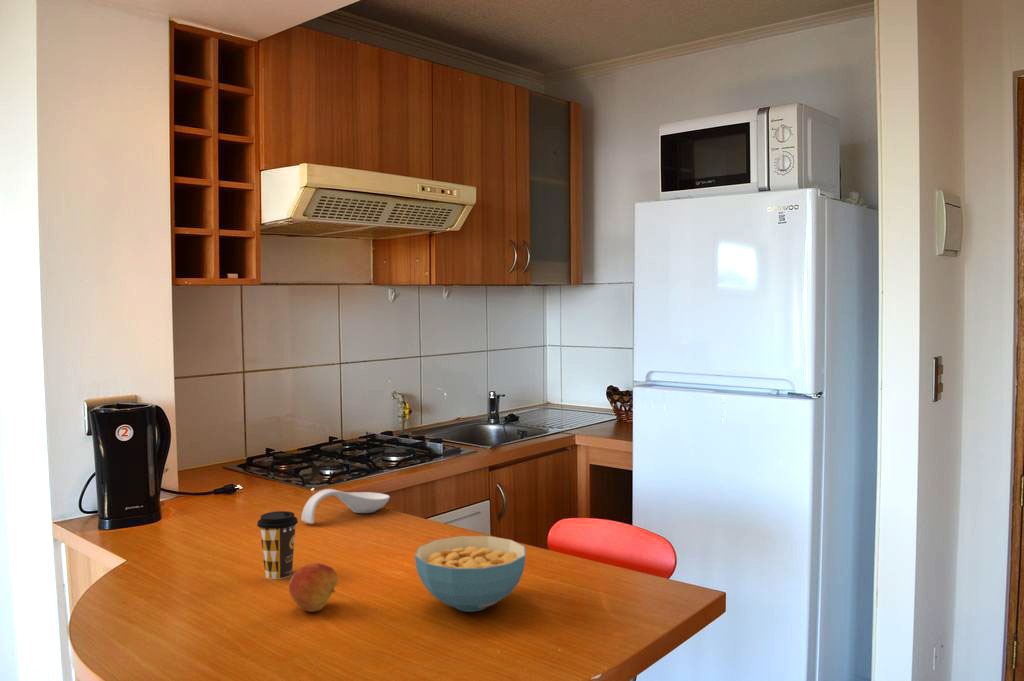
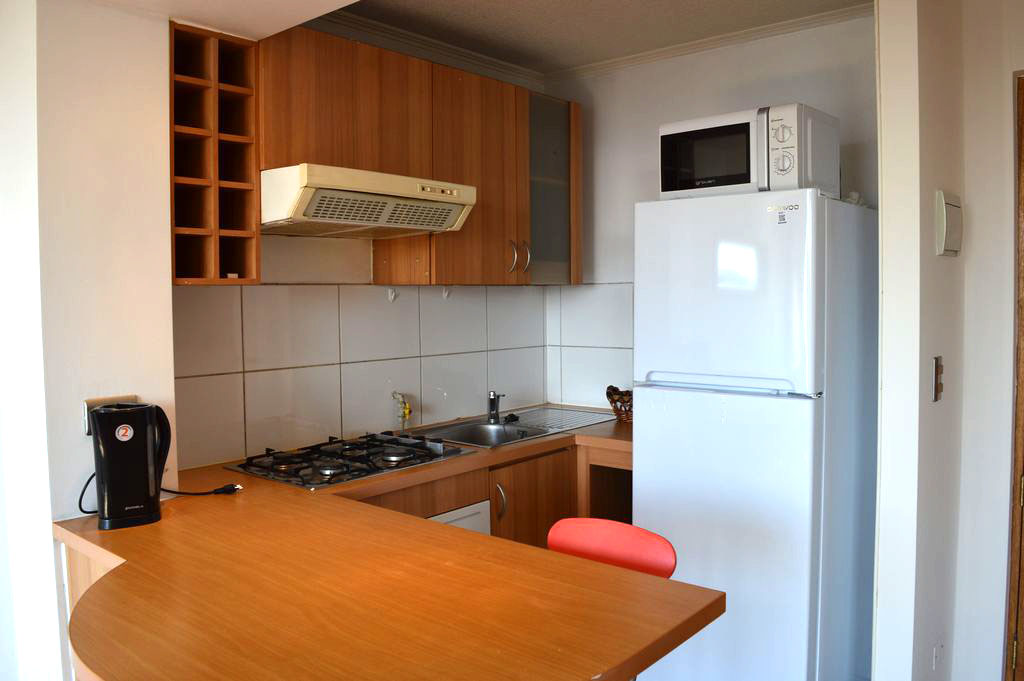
- coffee cup [256,510,299,580]
- cereal bowl [414,535,527,613]
- fruit [288,562,339,613]
- spoon rest [300,488,391,525]
